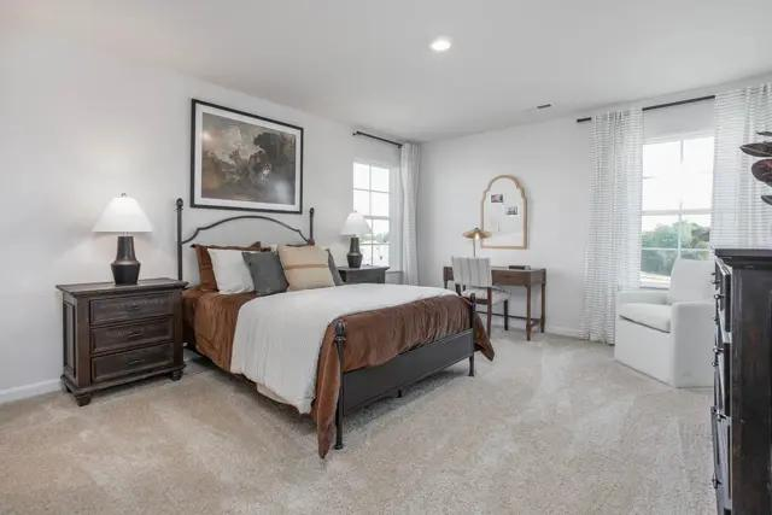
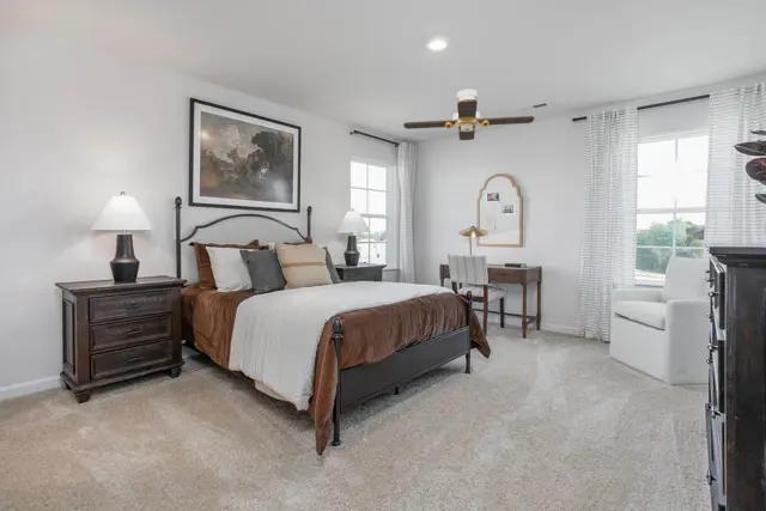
+ ceiling fan [402,89,535,141]
